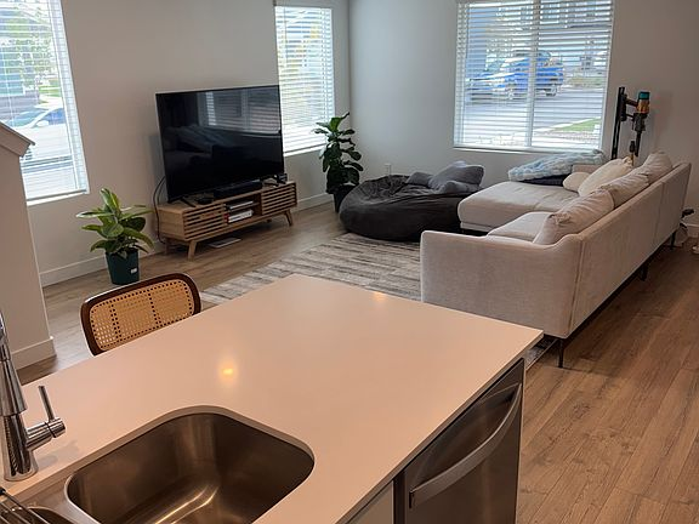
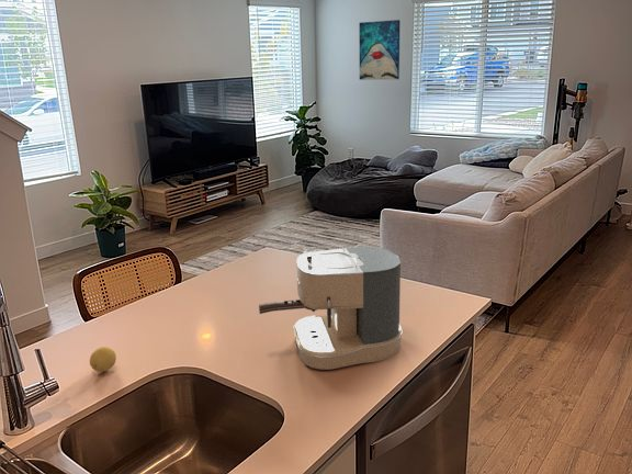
+ wall art [358,19,402,81]
+ lemon [89,346,117,373]
+ coffee maker [258,245,404,371]
